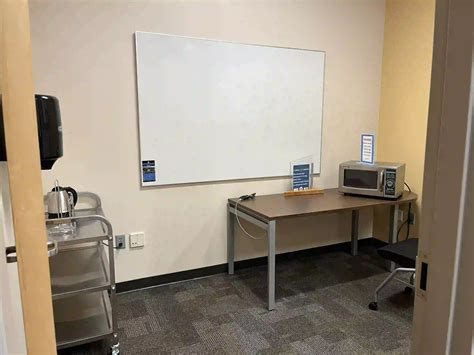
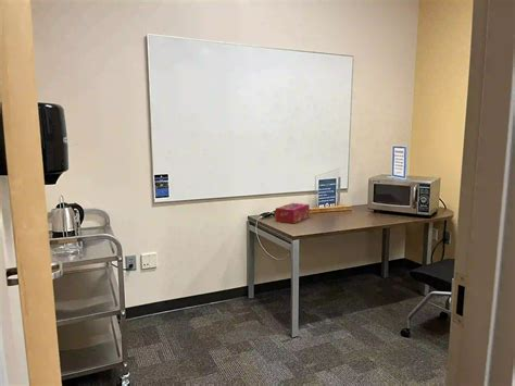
+ tissue box [275,202,311,224]
